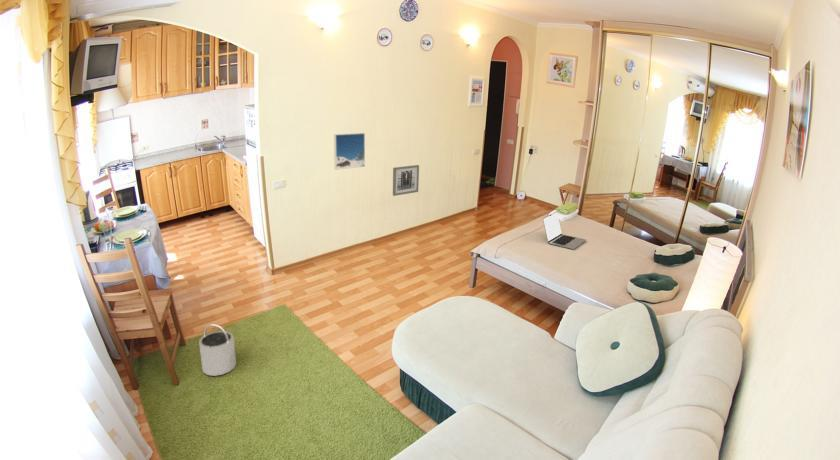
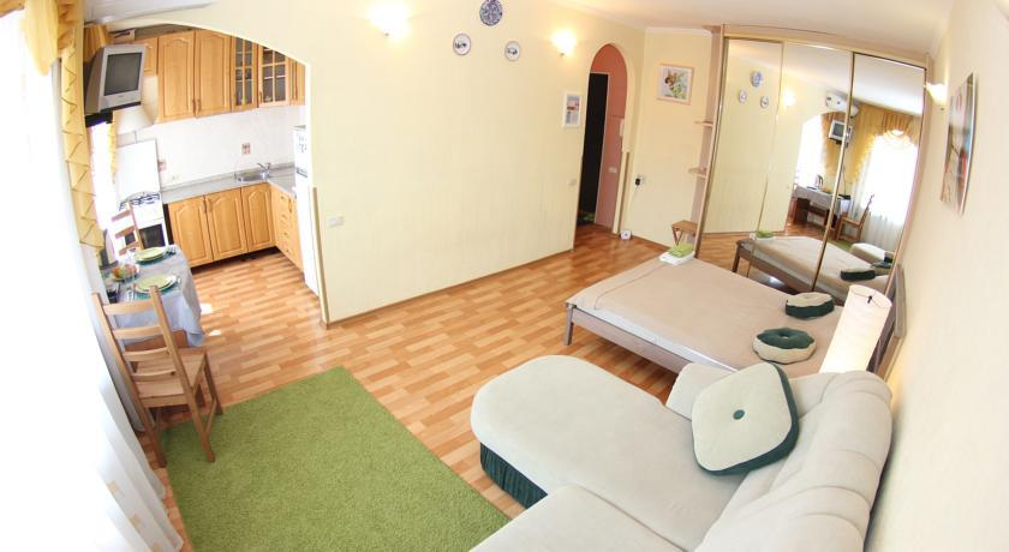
- bucket [198,323,237,377]
- wall art [392,164,420,197]
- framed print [333,132,366,171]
- laptop [542,211,587,250]
